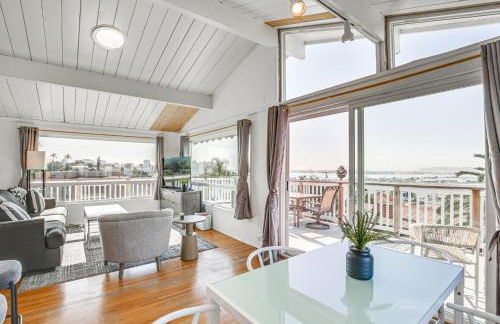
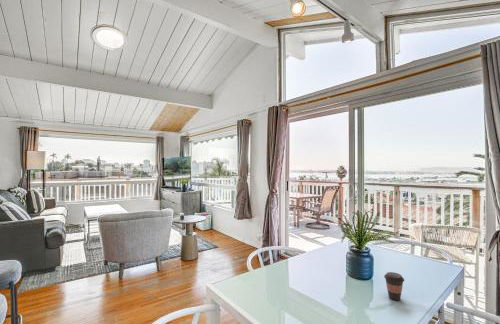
+ coffee cup [383,271,405,301]
